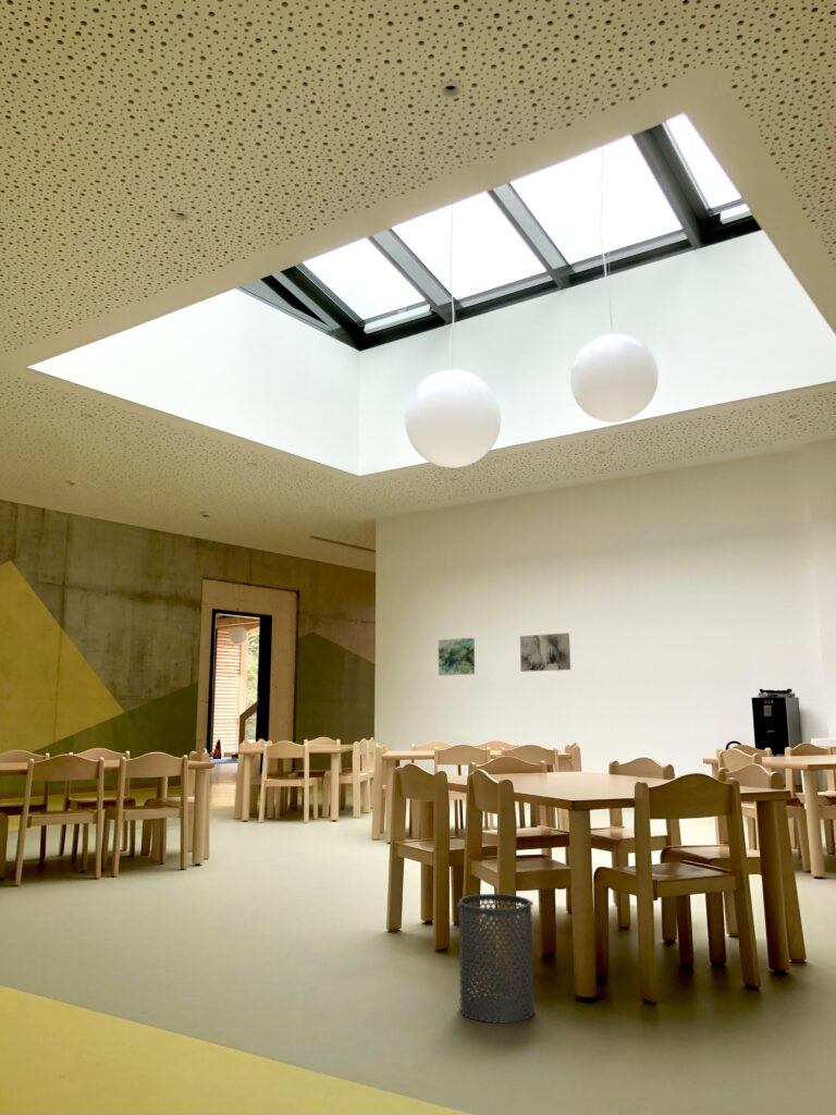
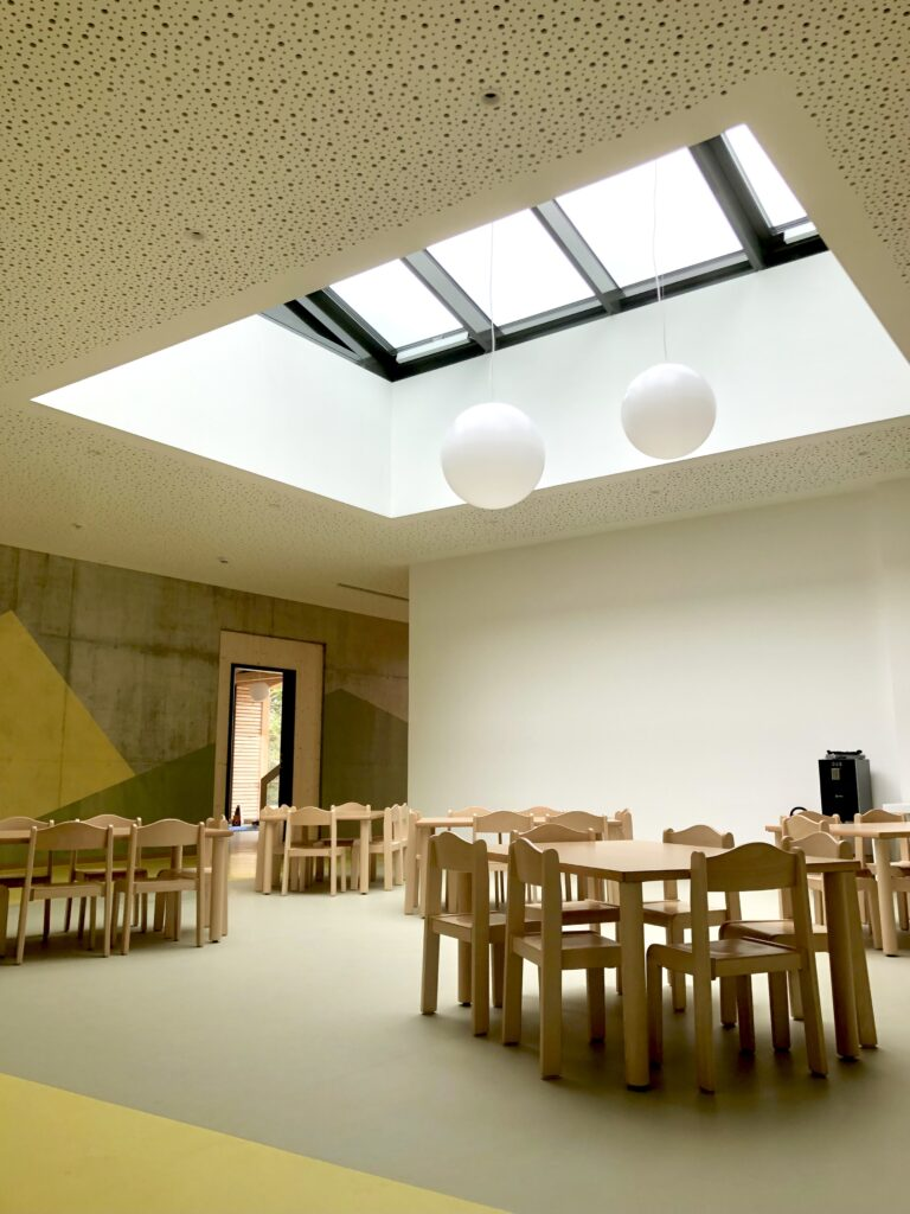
- trash can [456,893,536,1025]
- wall art [519,632,571,673]
- wall art [438,637,476,676]
